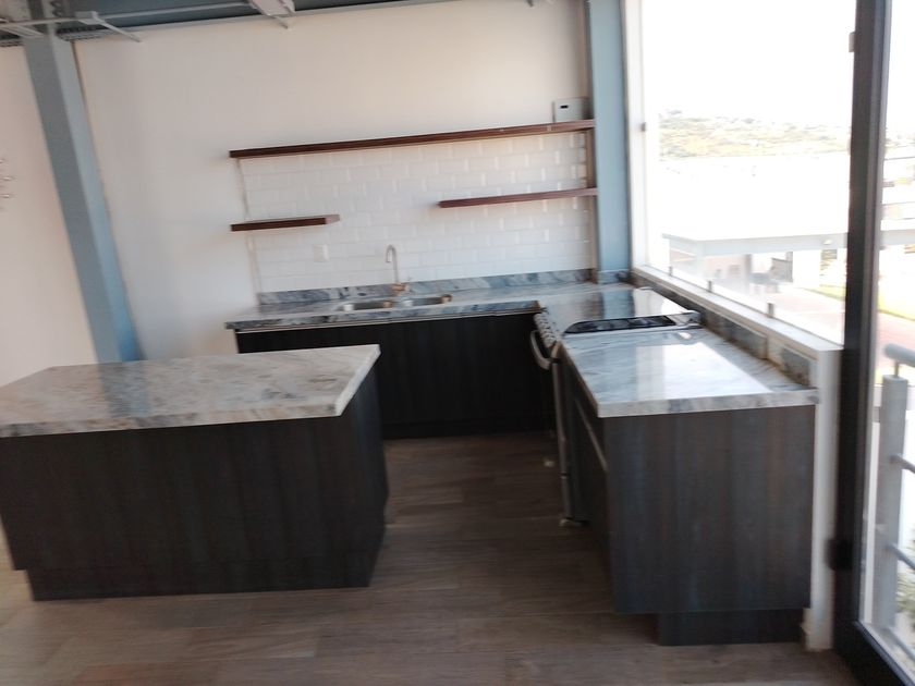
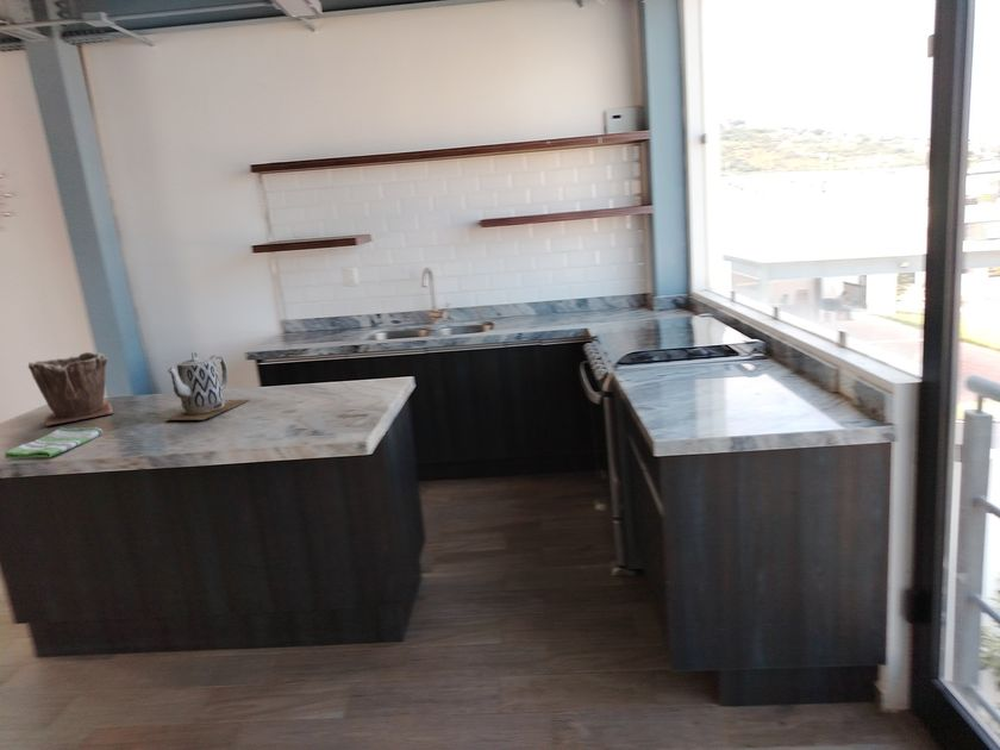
+ dish towel [4,426,104,460]
+ teapot [163,350,251,421]
+ plant pot [27,351,114,427]
